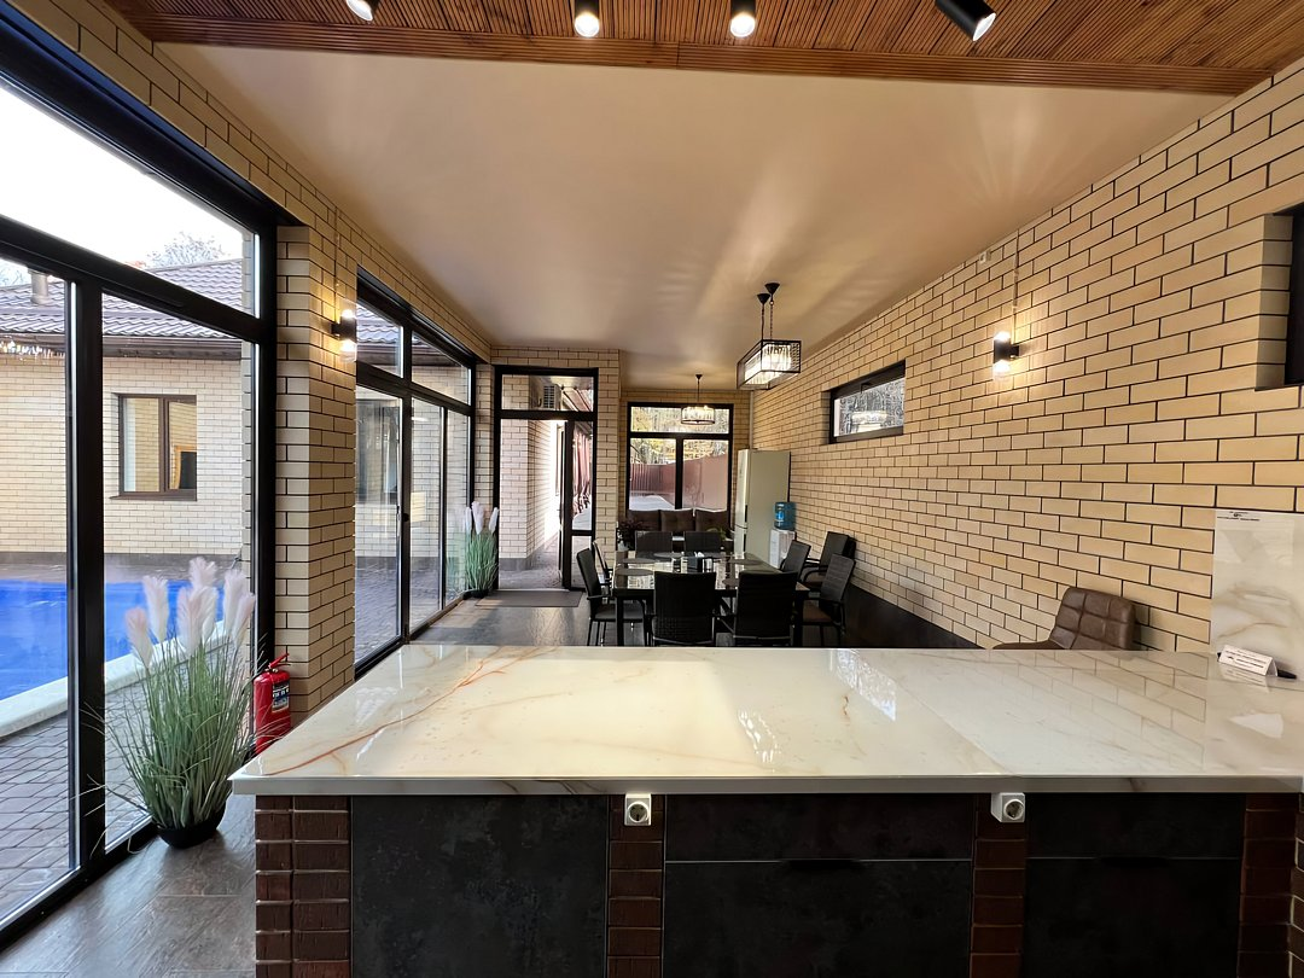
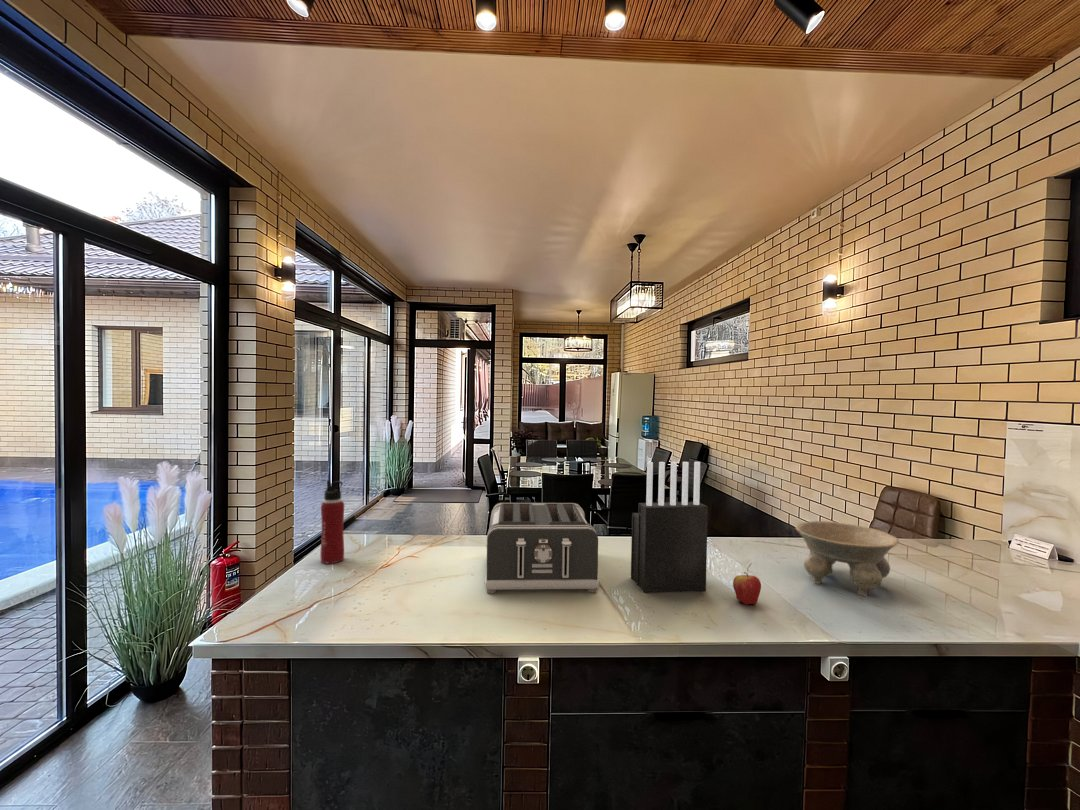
+ knife block [630,461,709,594]
+ water bottle [319,479,345,564]
+ bowl [794,520,900,597]
+ fruit [732,562,762,606]
+ toaster [484,502,600,595]
